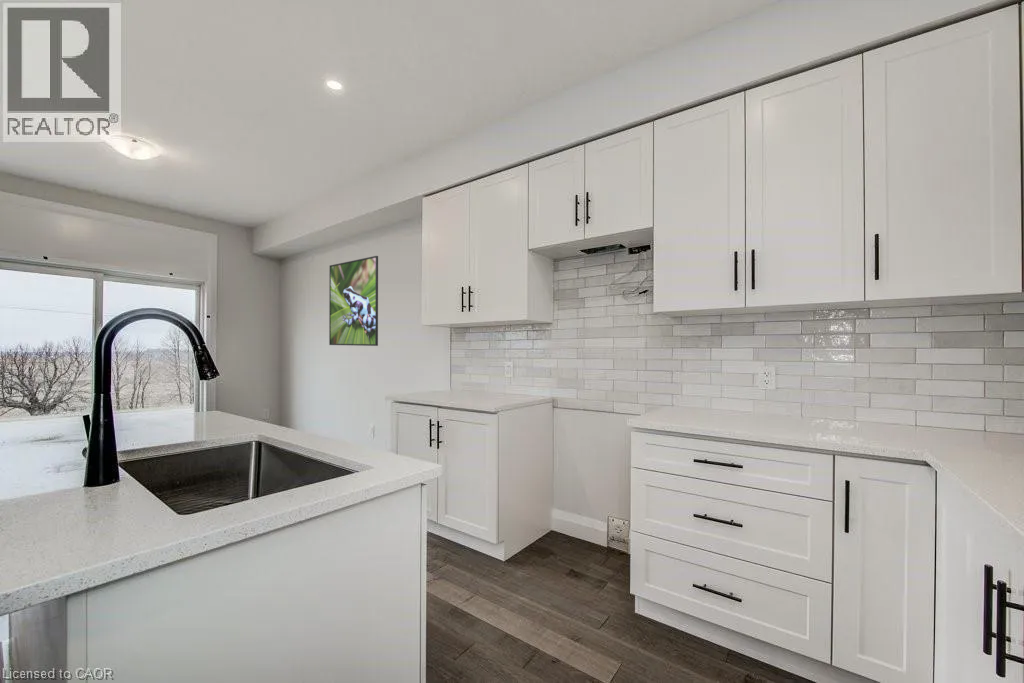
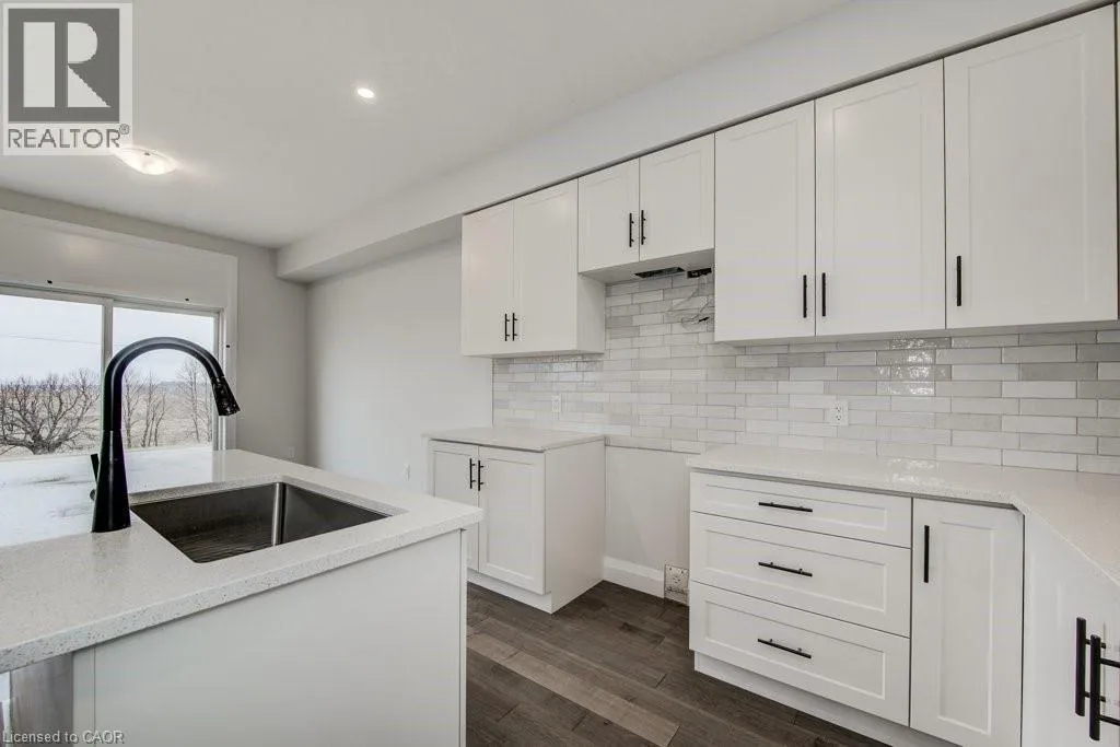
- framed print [328,255,379,347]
